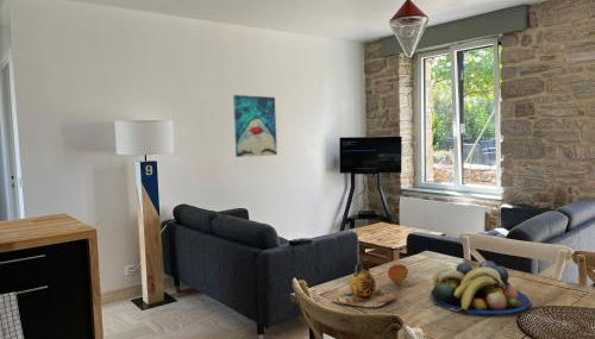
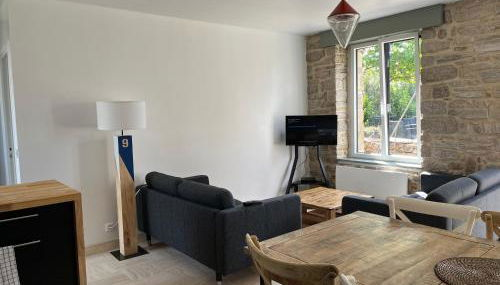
- fruit [387,263,409,285]
- fruit bowl [430,259,532,315]
- vase [331,257,397,308]
- wall art [232,94,278,158]
